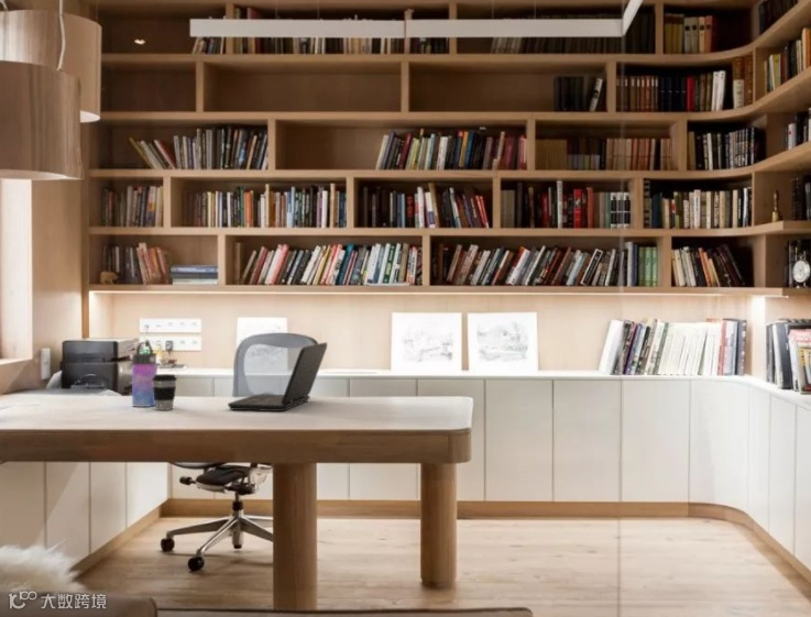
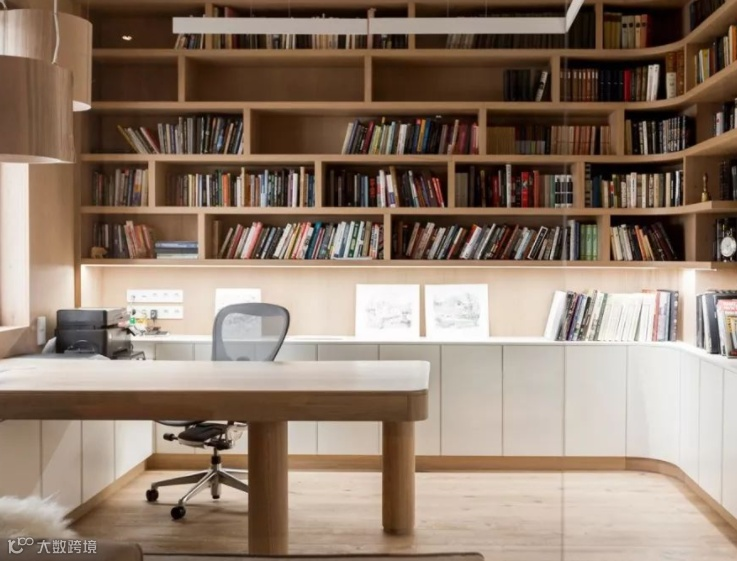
- water bottle [131,341,158,408]
- laptop [227,341,328,412]
- coffee cup [152,373,178,411]
